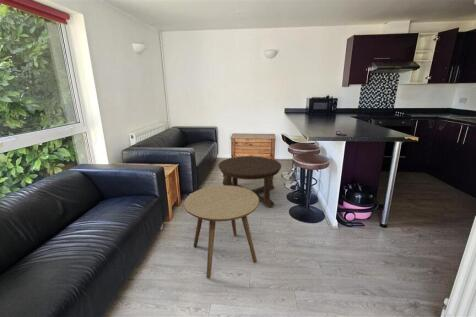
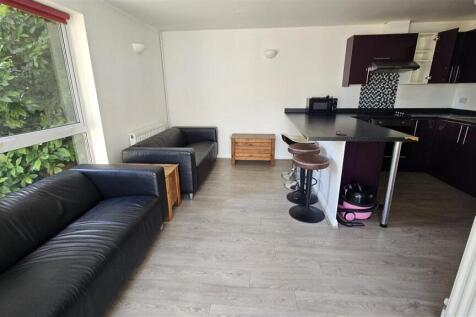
- coffee table [218,155,282,208]
- side table [183,185,260,280]
